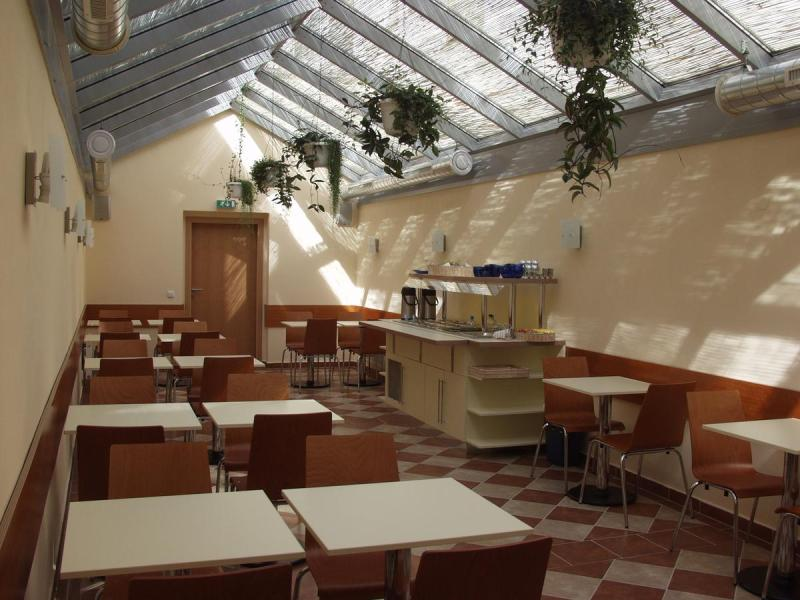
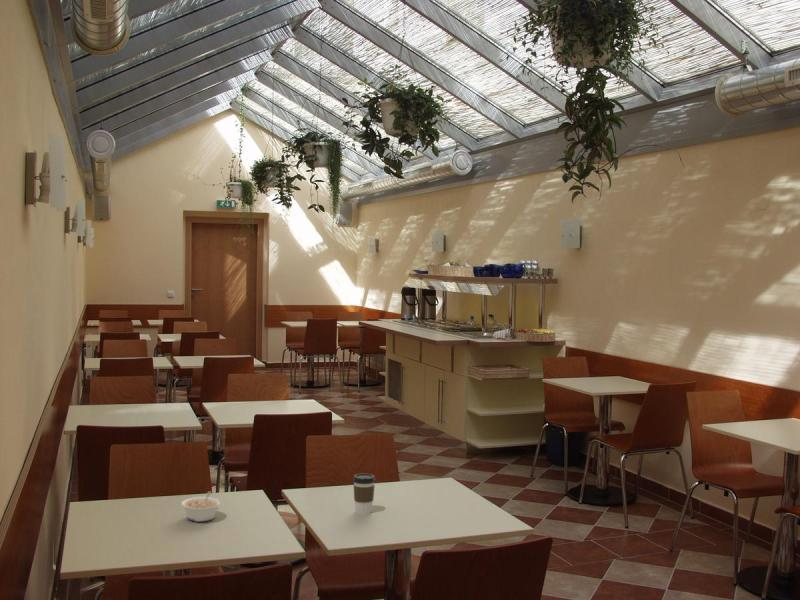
+ coffee cup [352,473,376,515]
+ legume [180,490,222,522]
